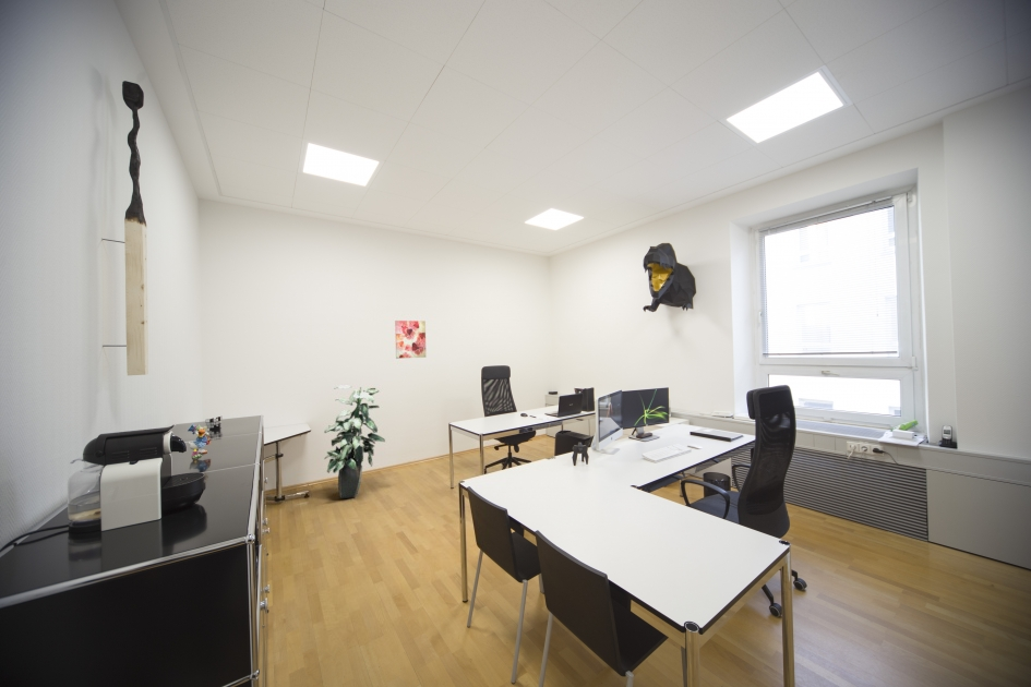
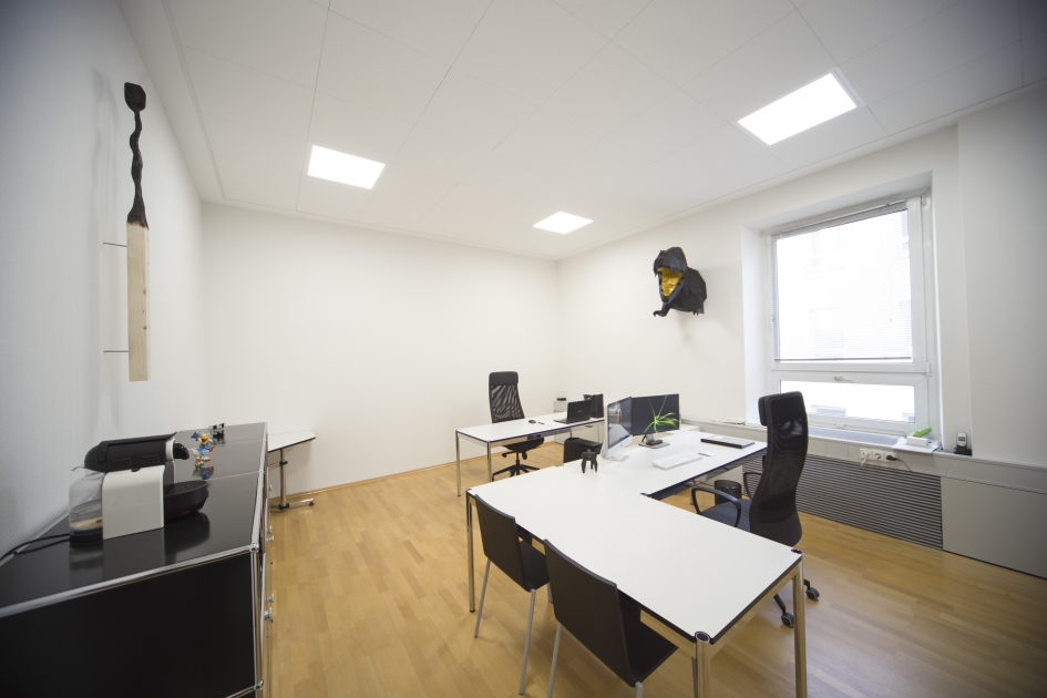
- wall art [394,320,427,360]
- indoor plant [323,384,386,499]
